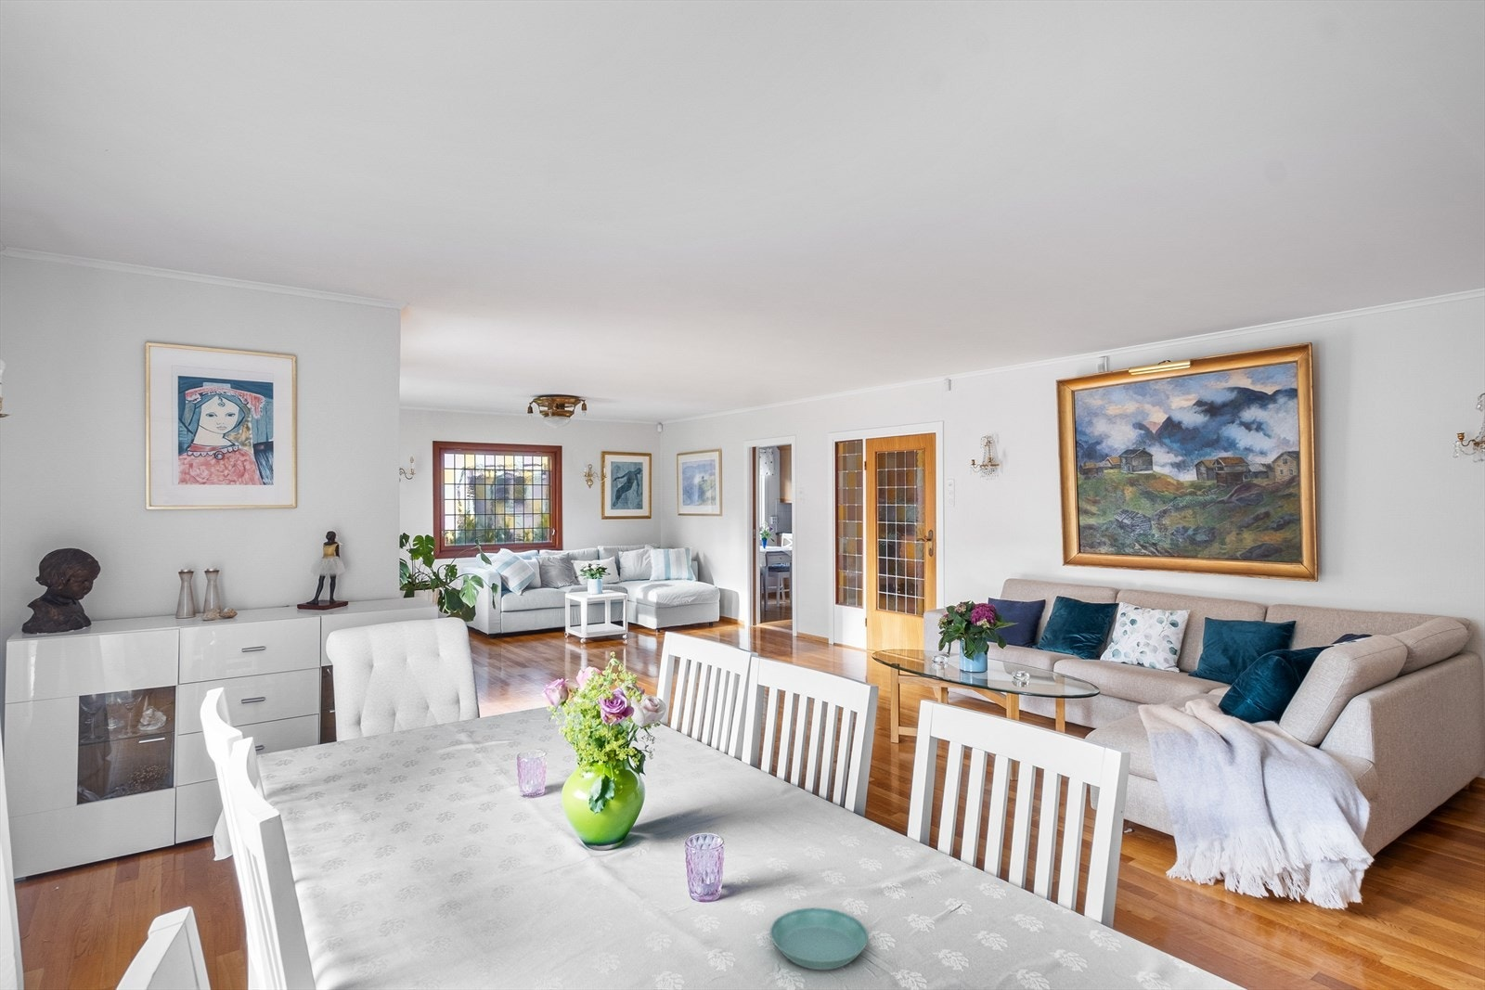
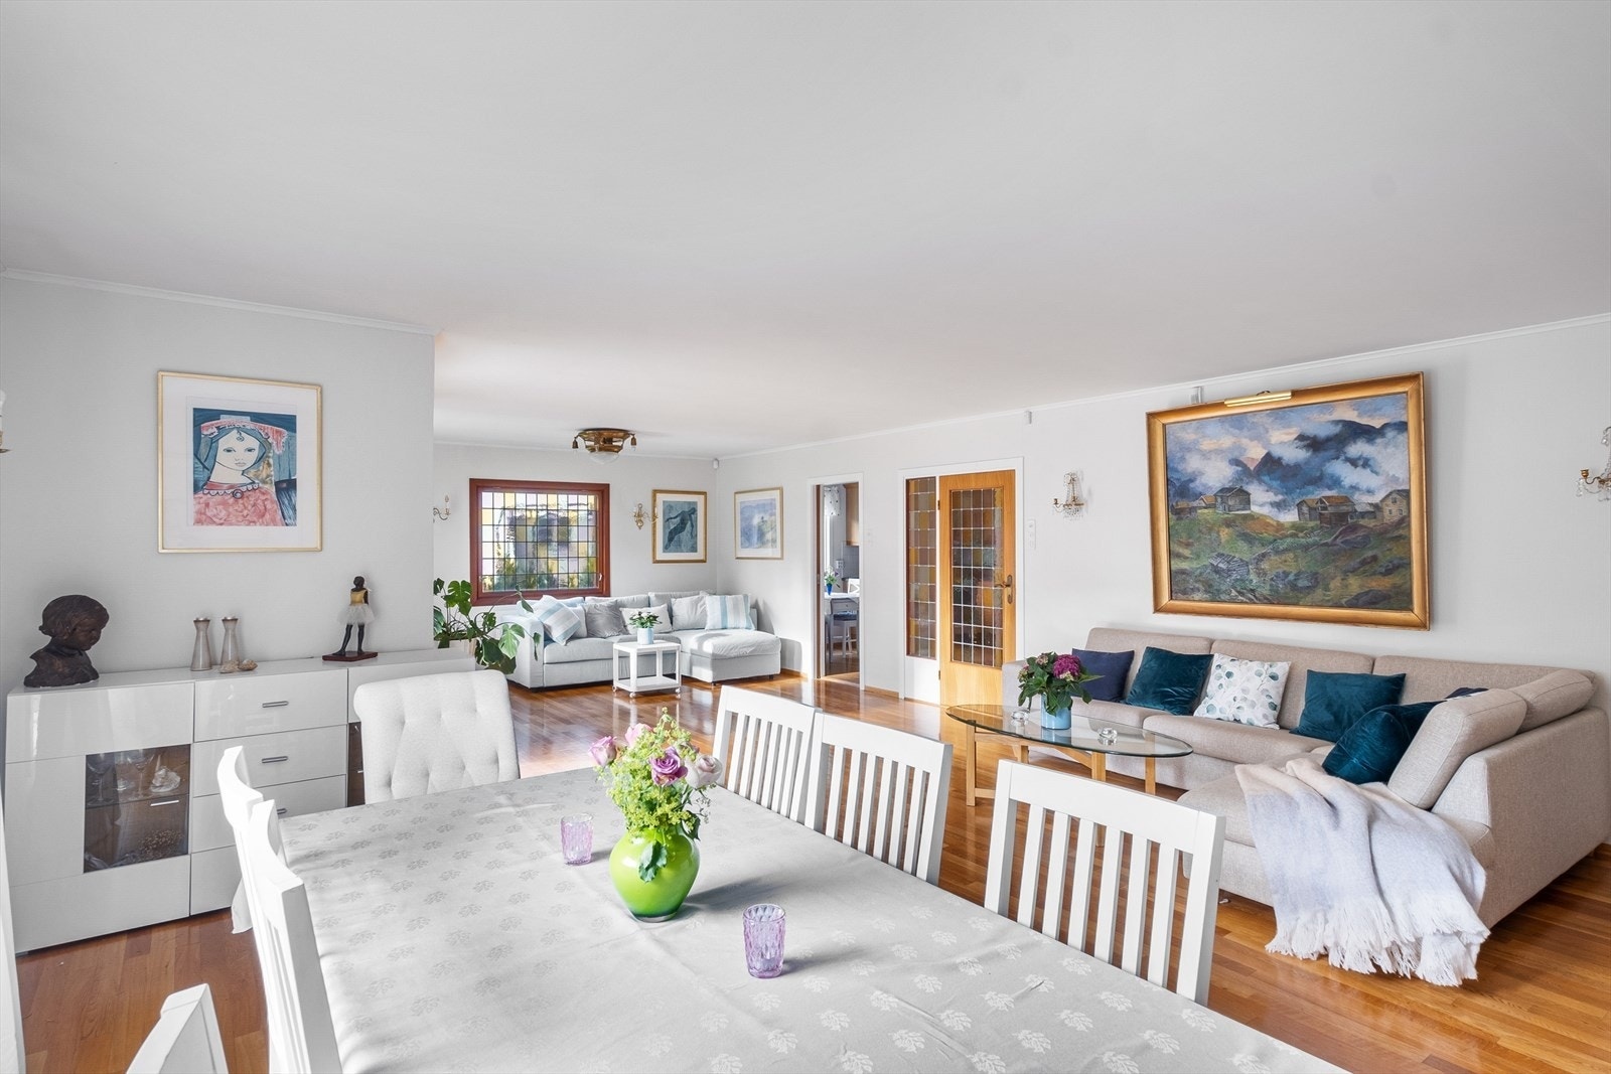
- saucer [769,907,868,970]
